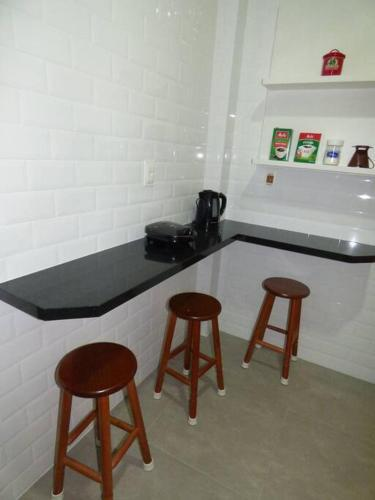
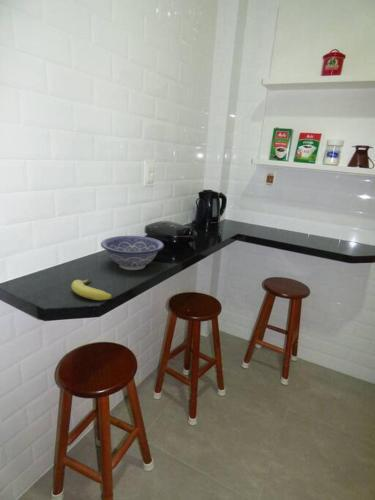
+ fruit [70,277,113,301]
+ decorative bowl [100,235,165,271]
